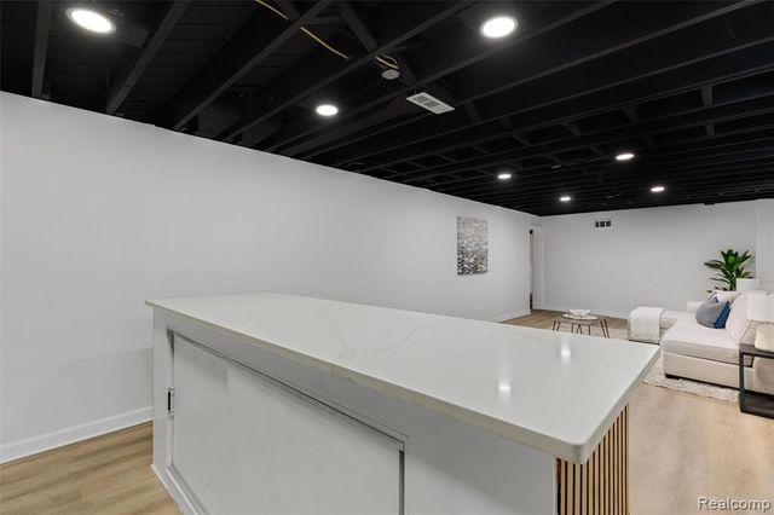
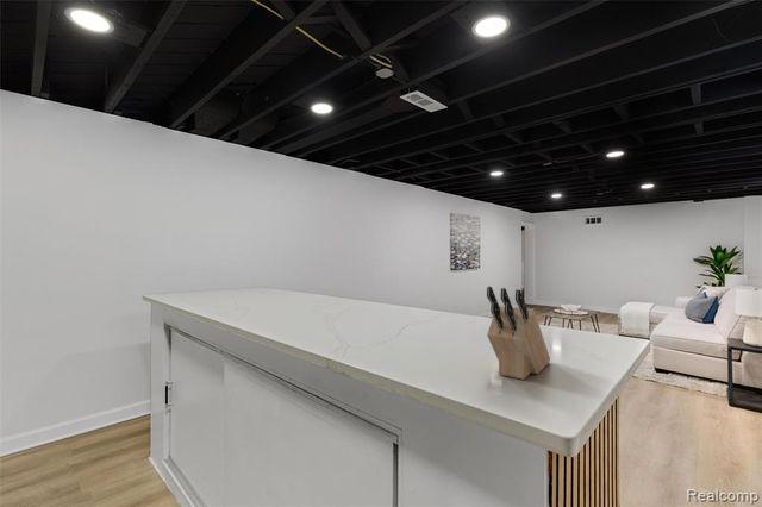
+ knife block [486,286,551,381]
